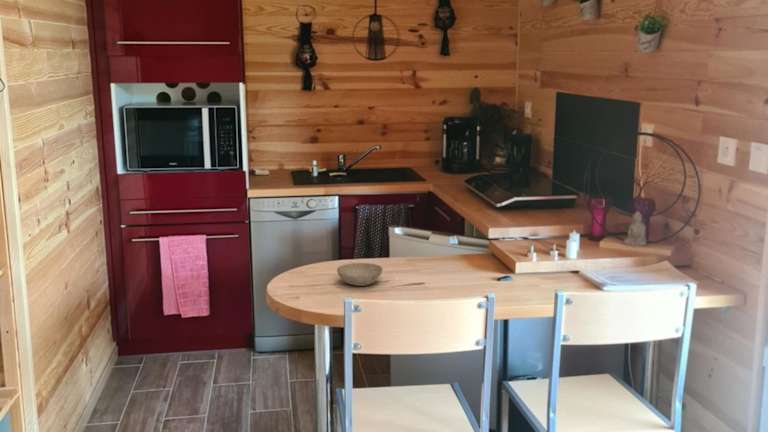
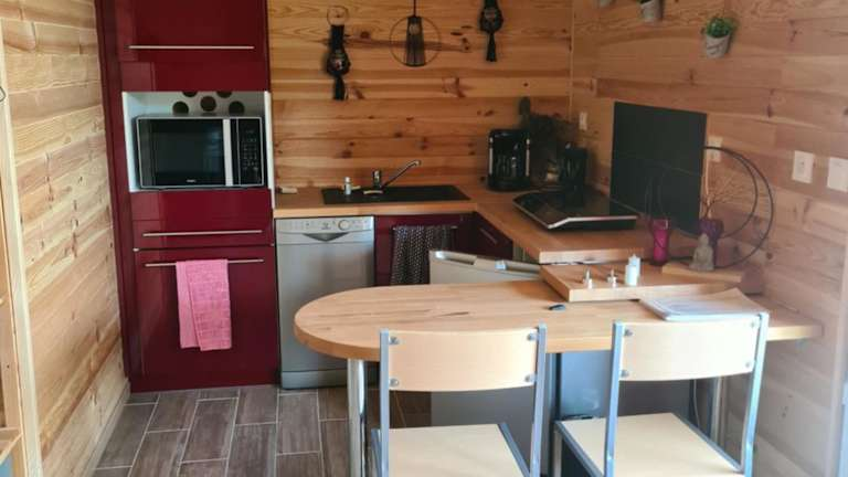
- bowl [336,262,384,287]
